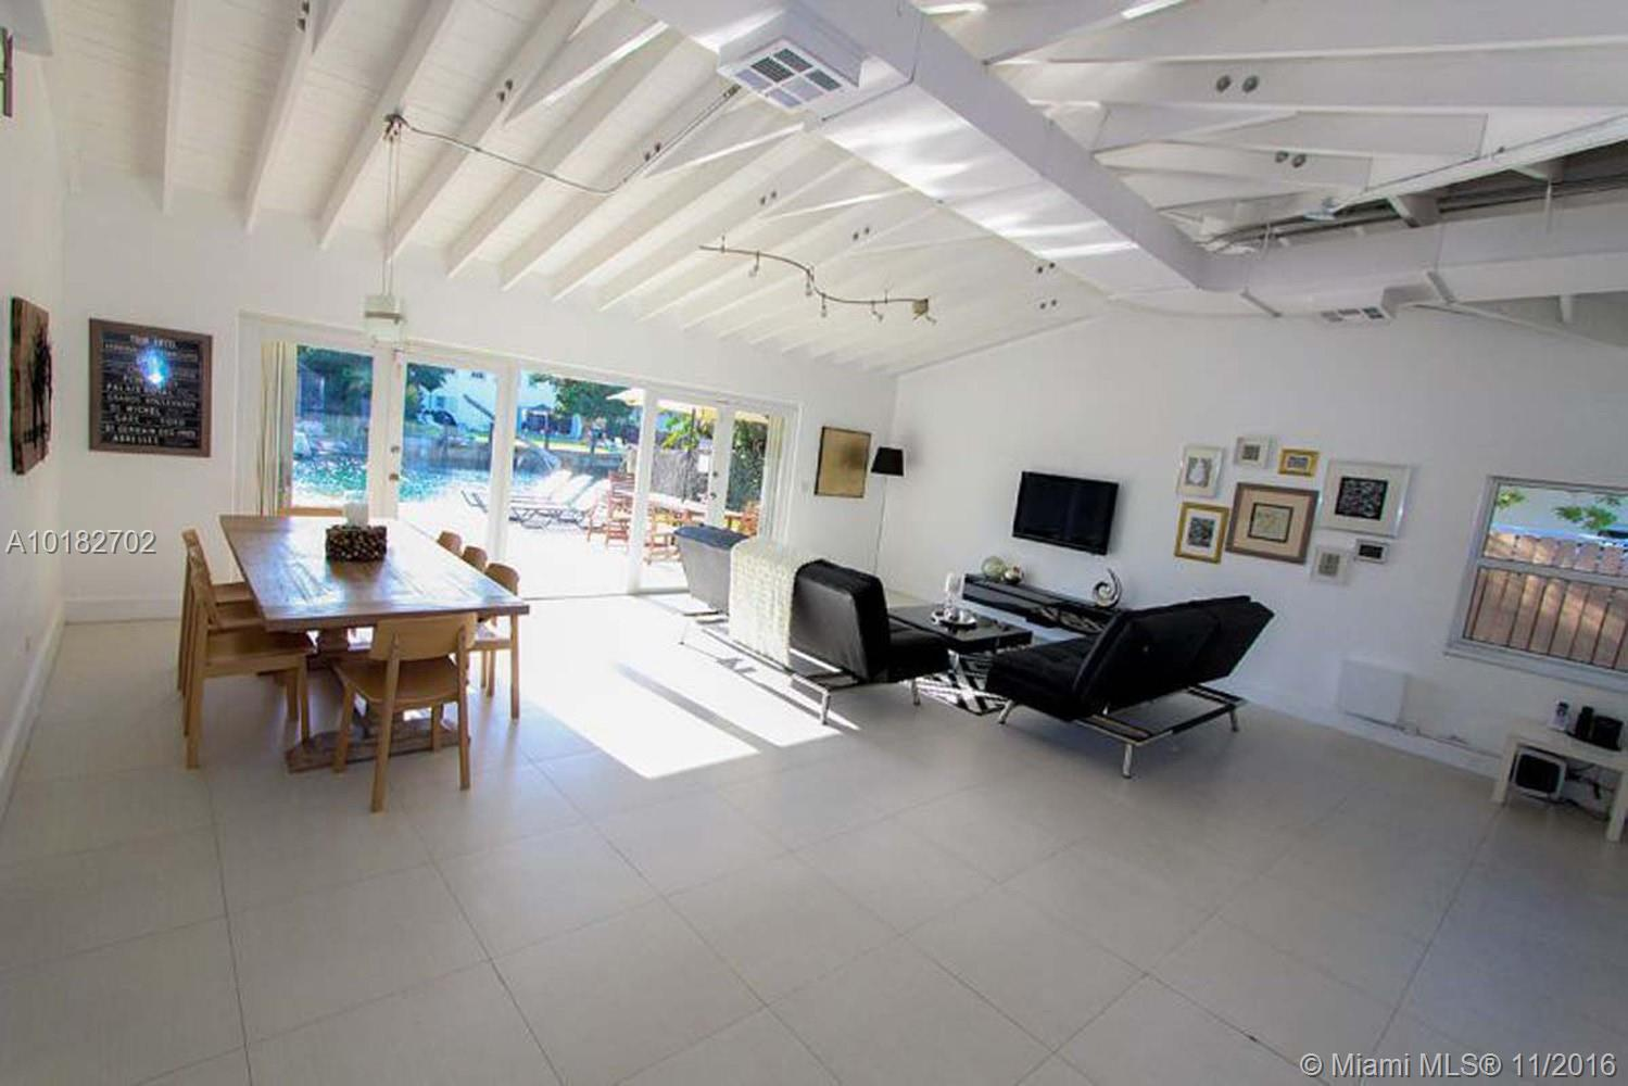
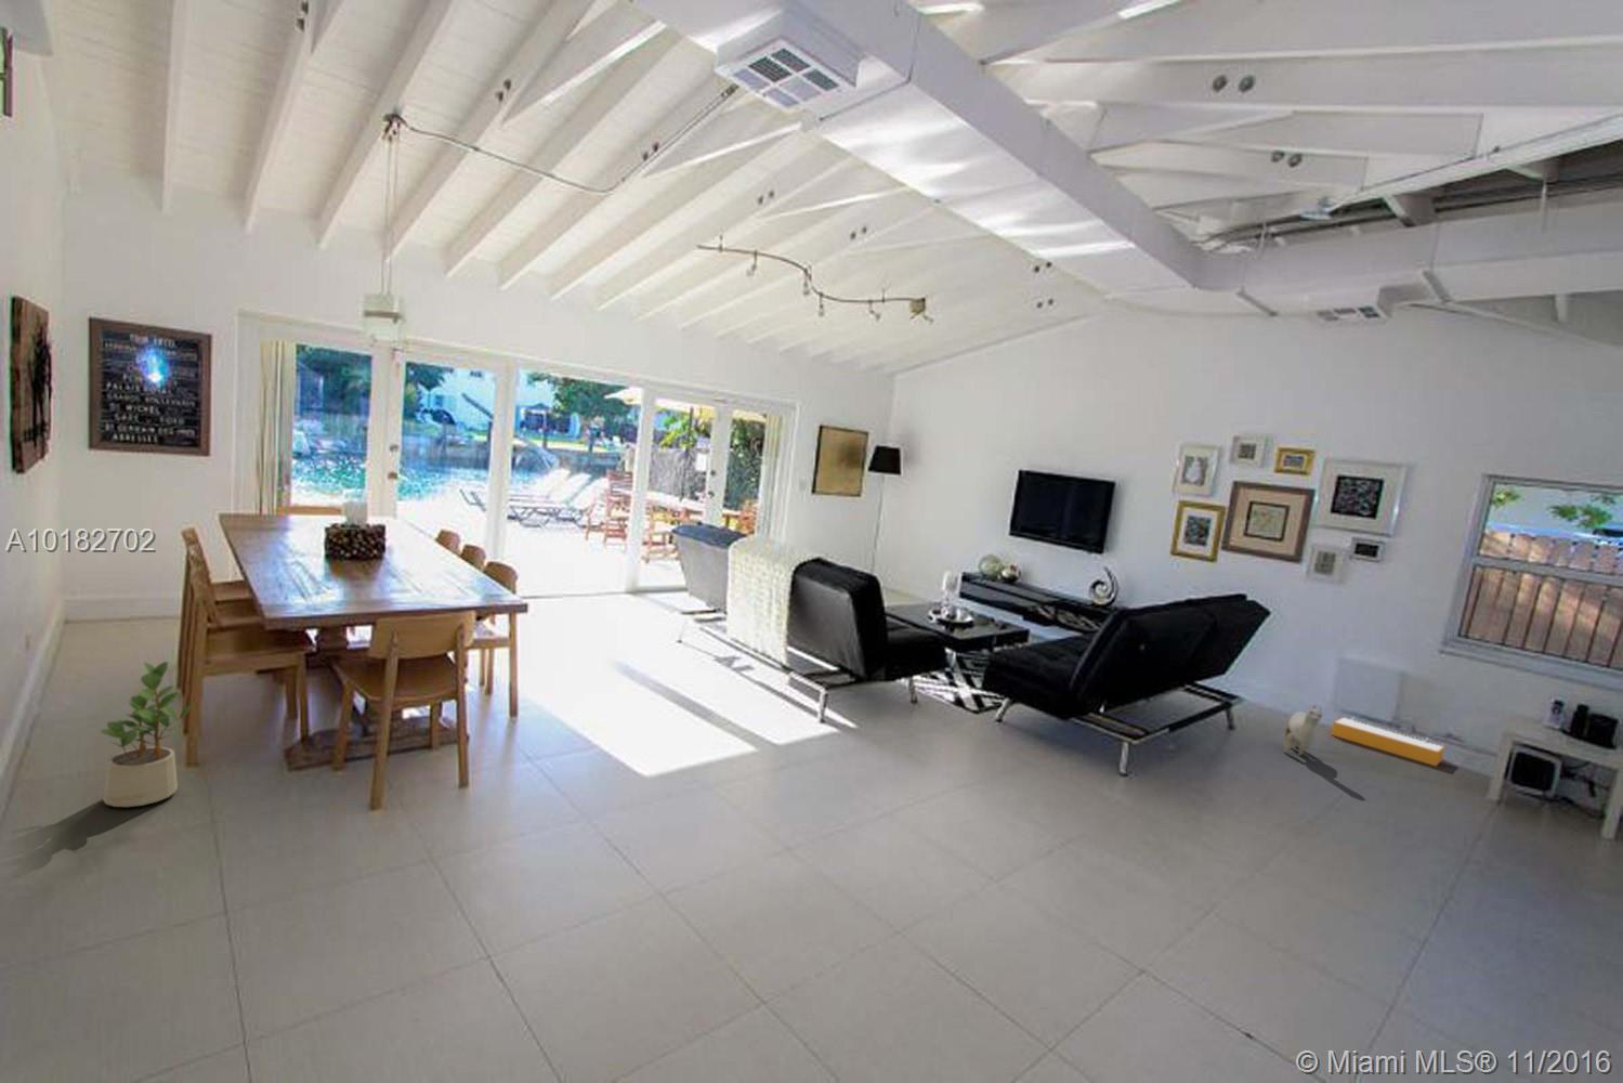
+ plush toy [1283,703,1323,757]
+ storage bin [1329,717,1445,766]
+ potted plant [99,661,195,807]
